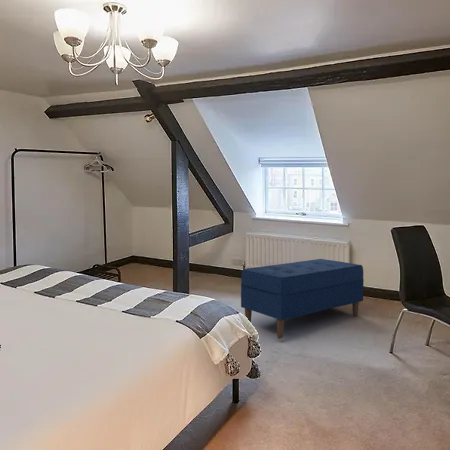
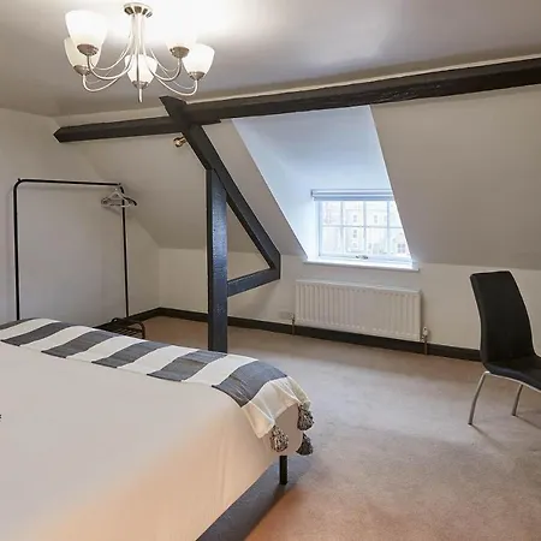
- bench [240,258,365,339]
